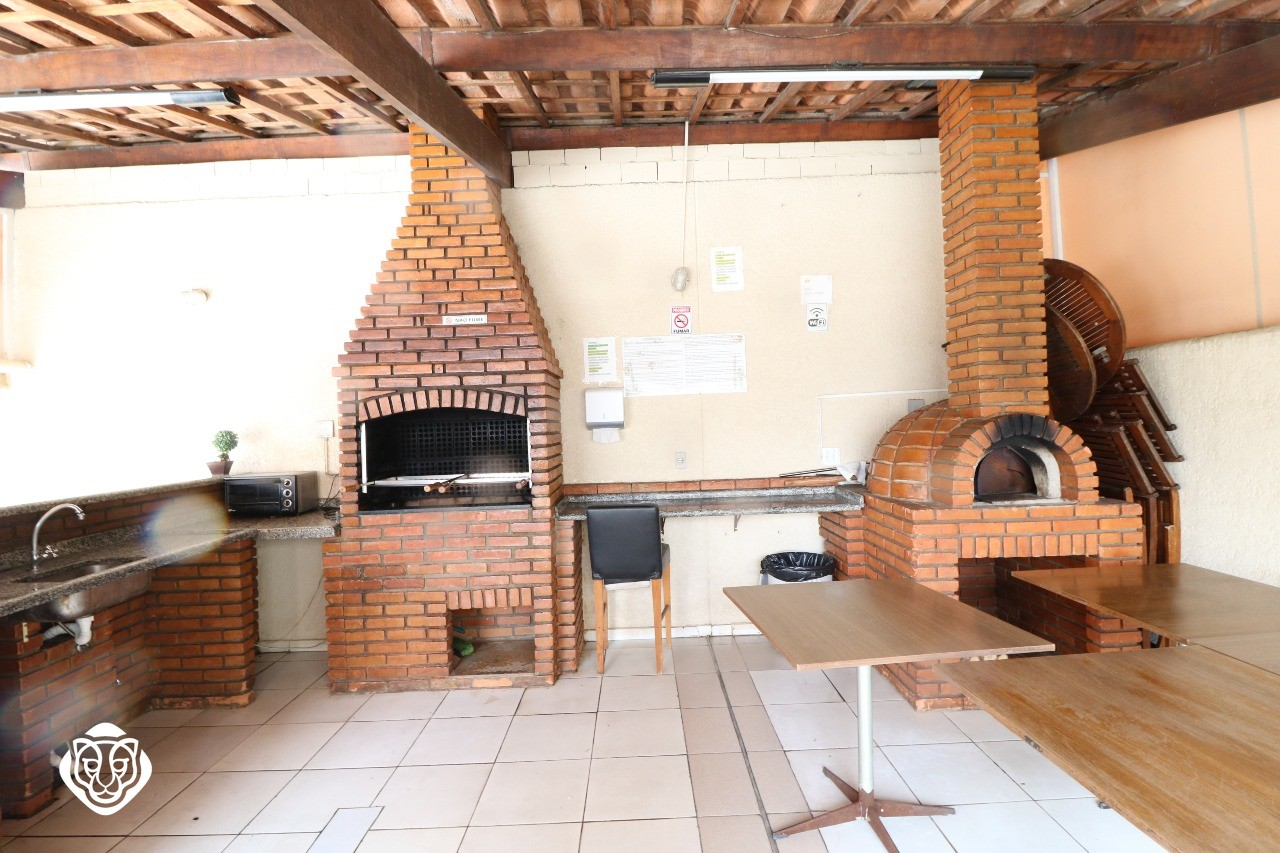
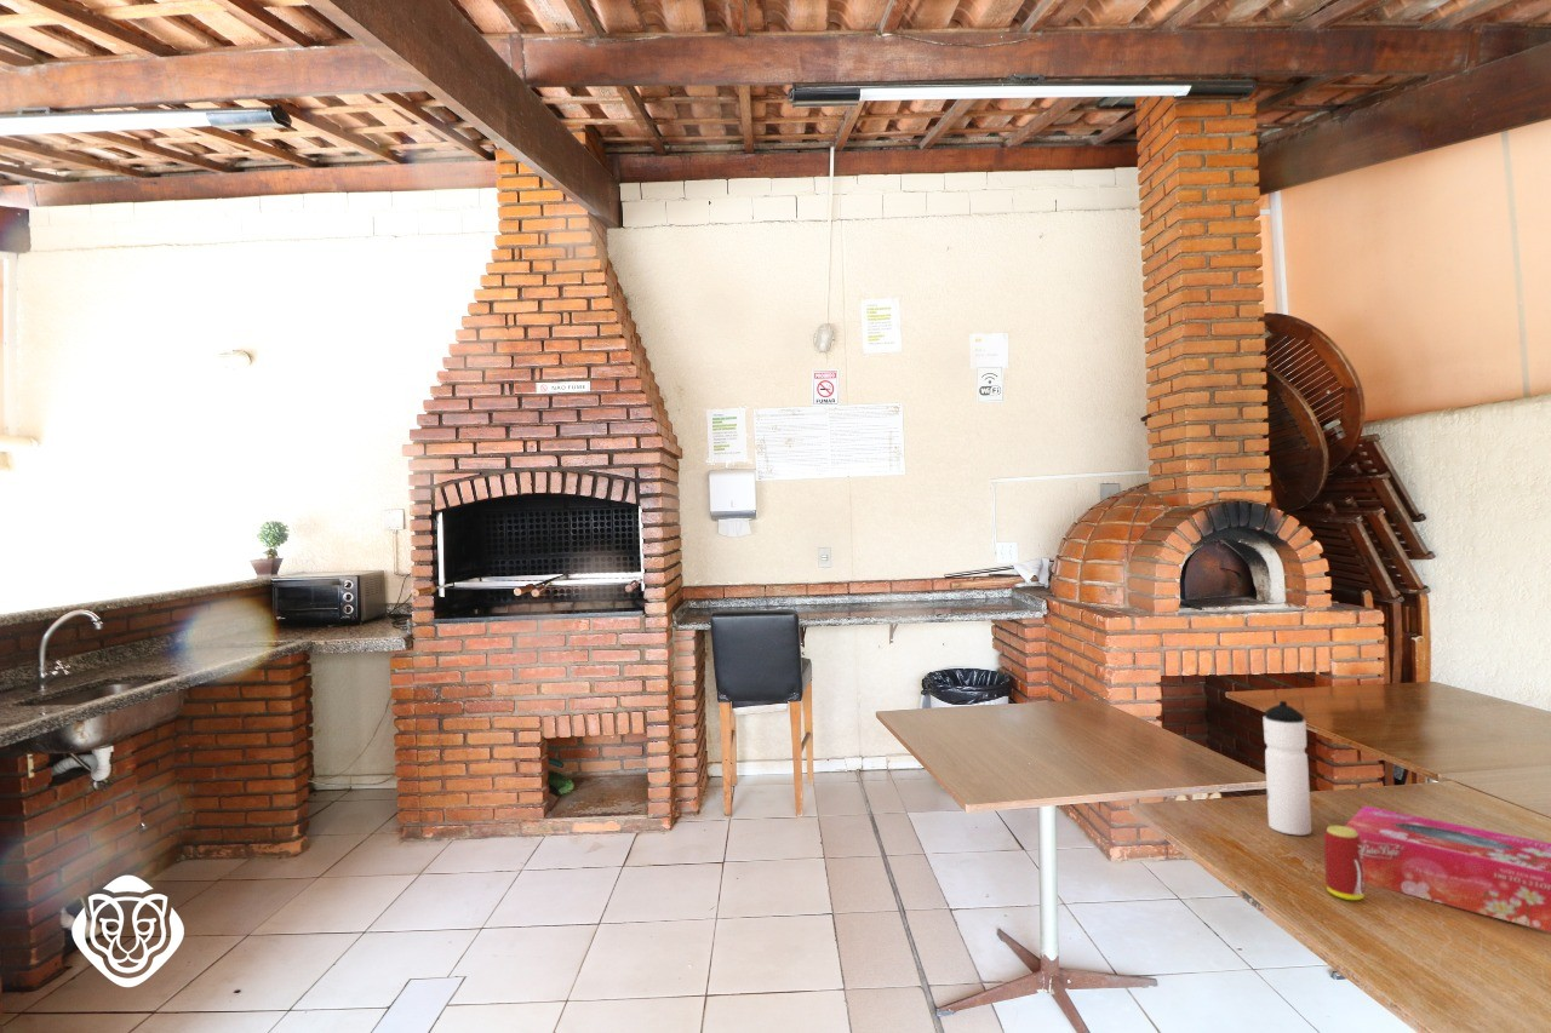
+ water bottle [1263,700,1312,837]
+ beverage can [1322,825,1366,901]
+ tissue box [1344,805,1551,934]
